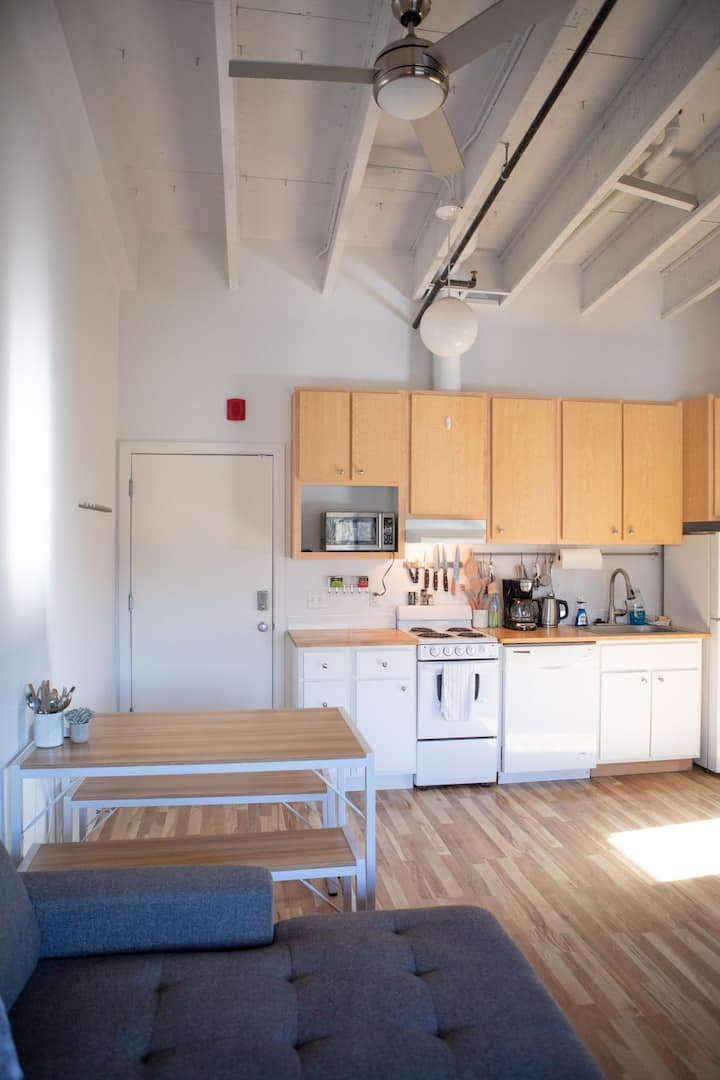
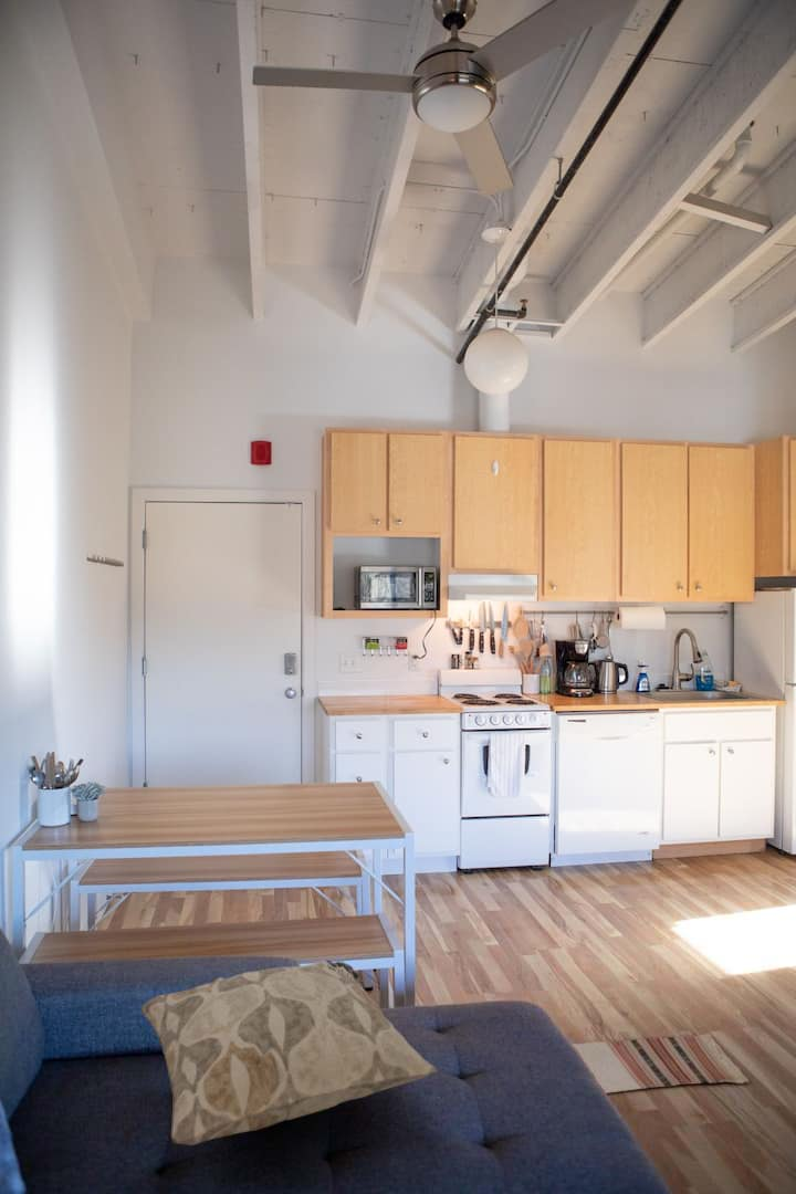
+ rug [570,1031,750,1094]
+ decorative pillow [139,960,439,1146]
